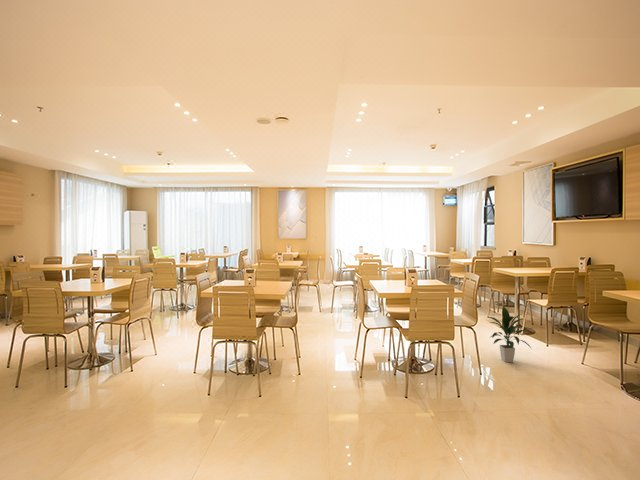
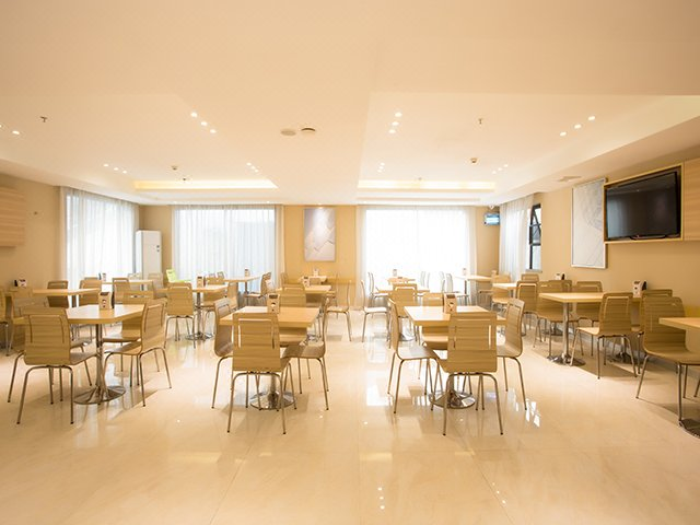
- indoor plant [484,305,532,363]
